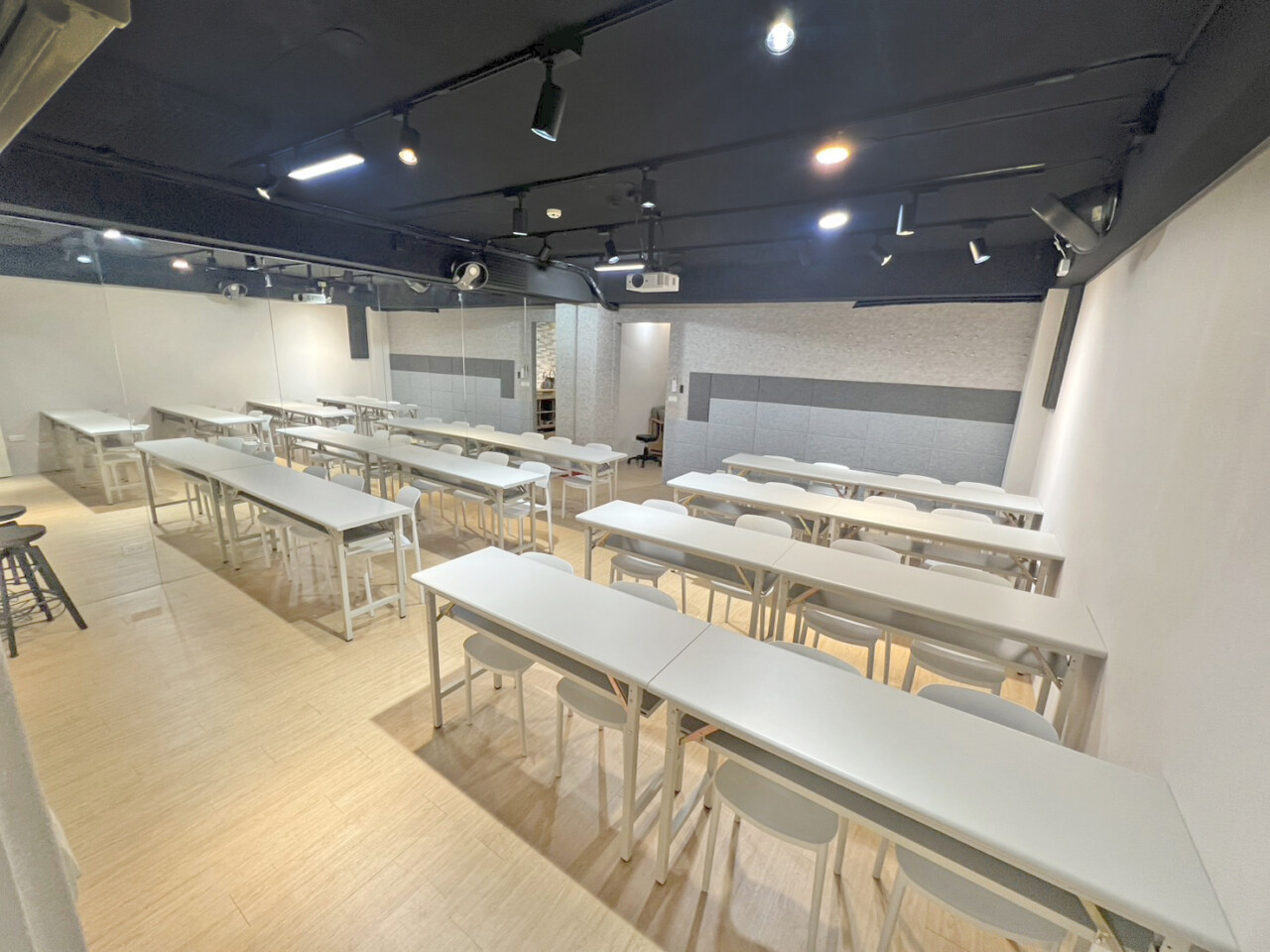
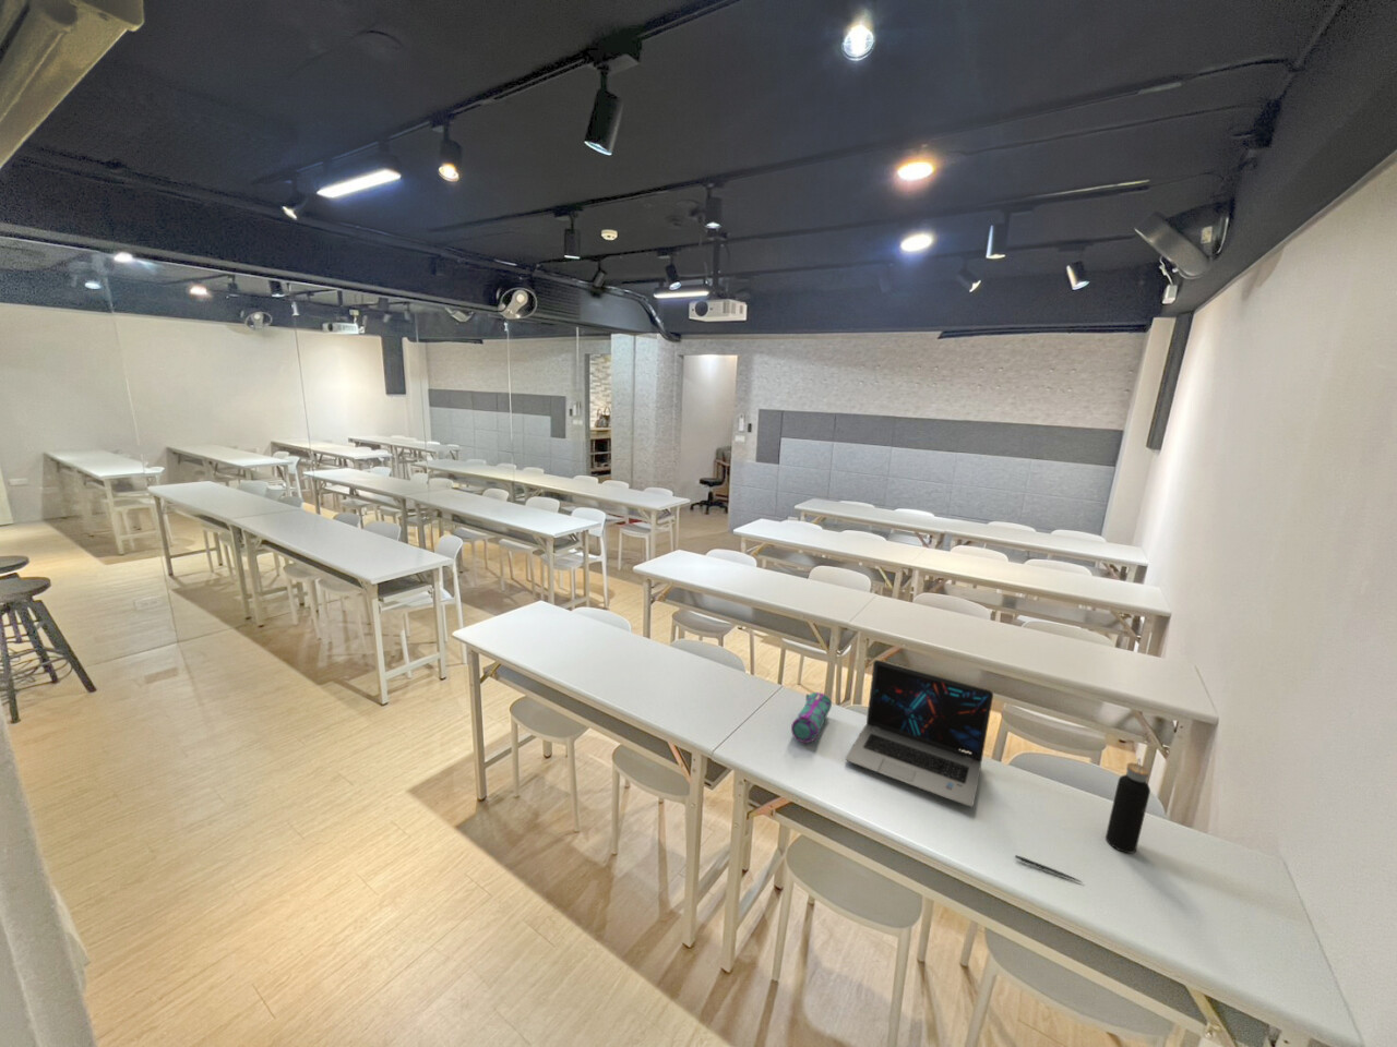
+ laptop [845,659,994,808]
+ water bottle [1104,757,1152,853]
+ pen [1014,853,1084,883]
+ pencil case [790,692,833,743]
